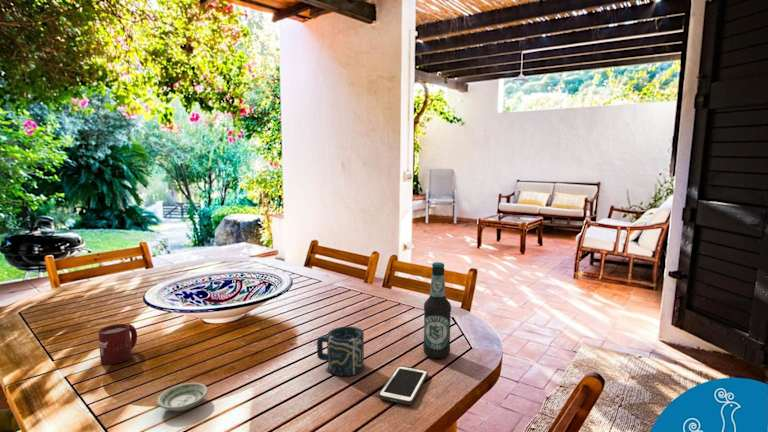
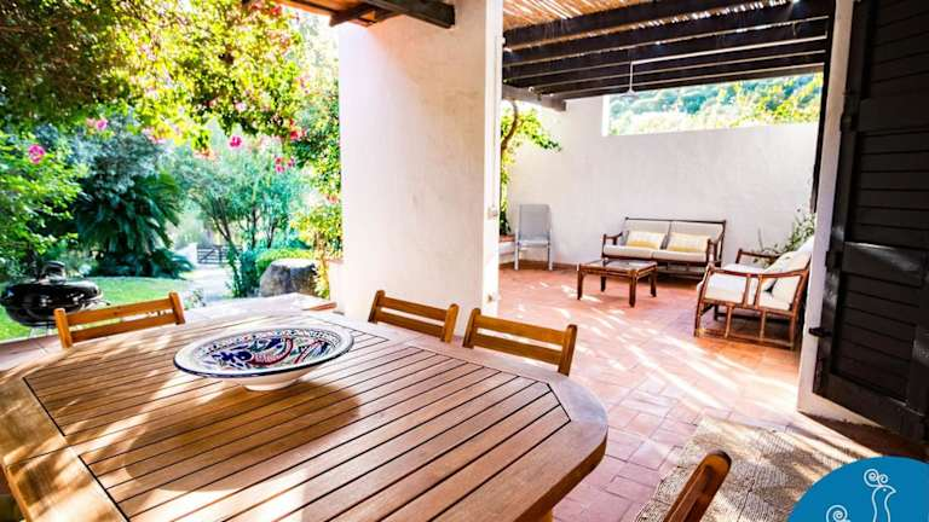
- cup [316,325,365,377]
- cup [97,323,138,366]
- saucer [156,382,208,412]
- bottle [422,261,452,359]
- cell phone [378,365,429,406]
